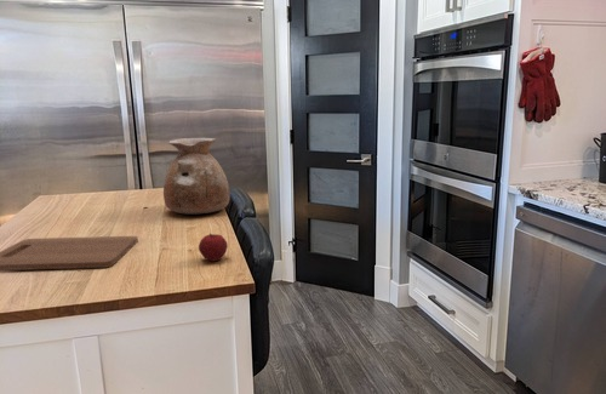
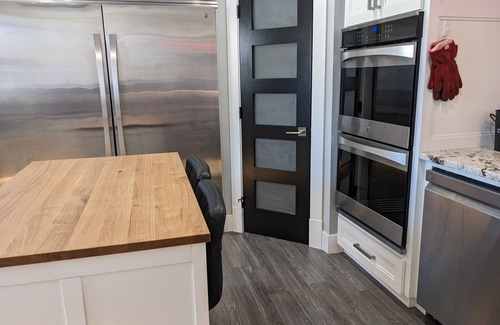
- cutting board [0,235,139,272]
- apple [198,232,229,262]
- vase [162,137,230,216]
